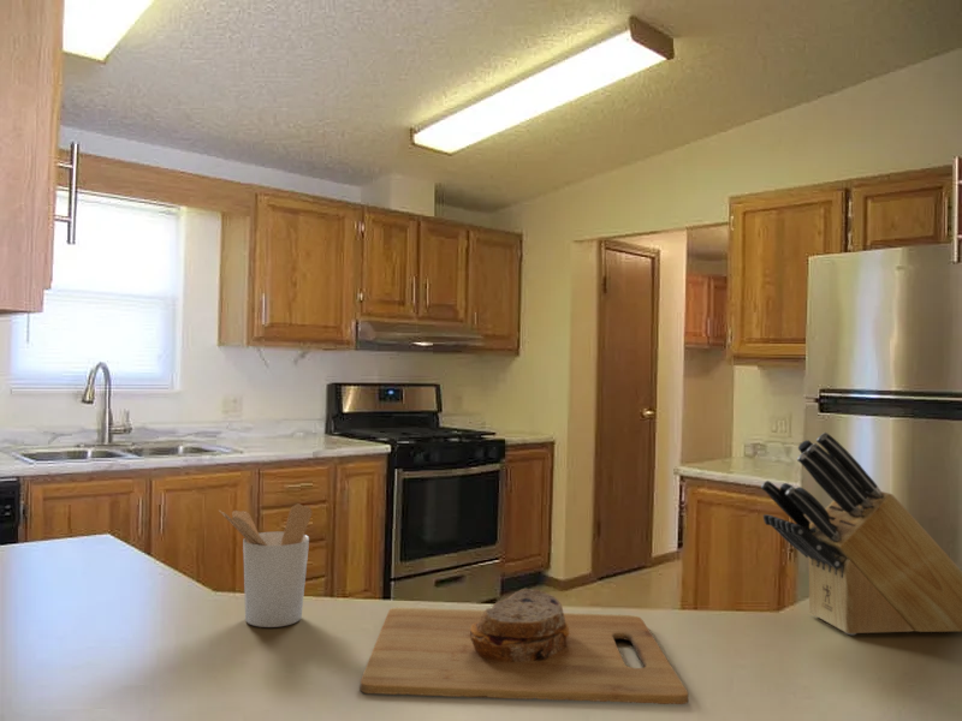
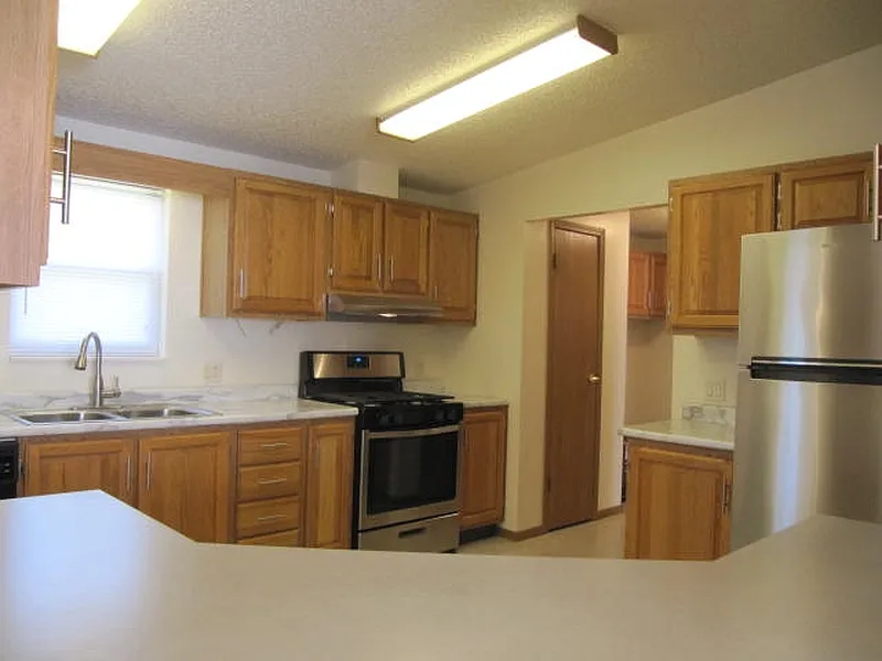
- knife block [760,431,962,636]
- cutting board [360,588,689,705]
- utensil holder [218,503,313,628]
